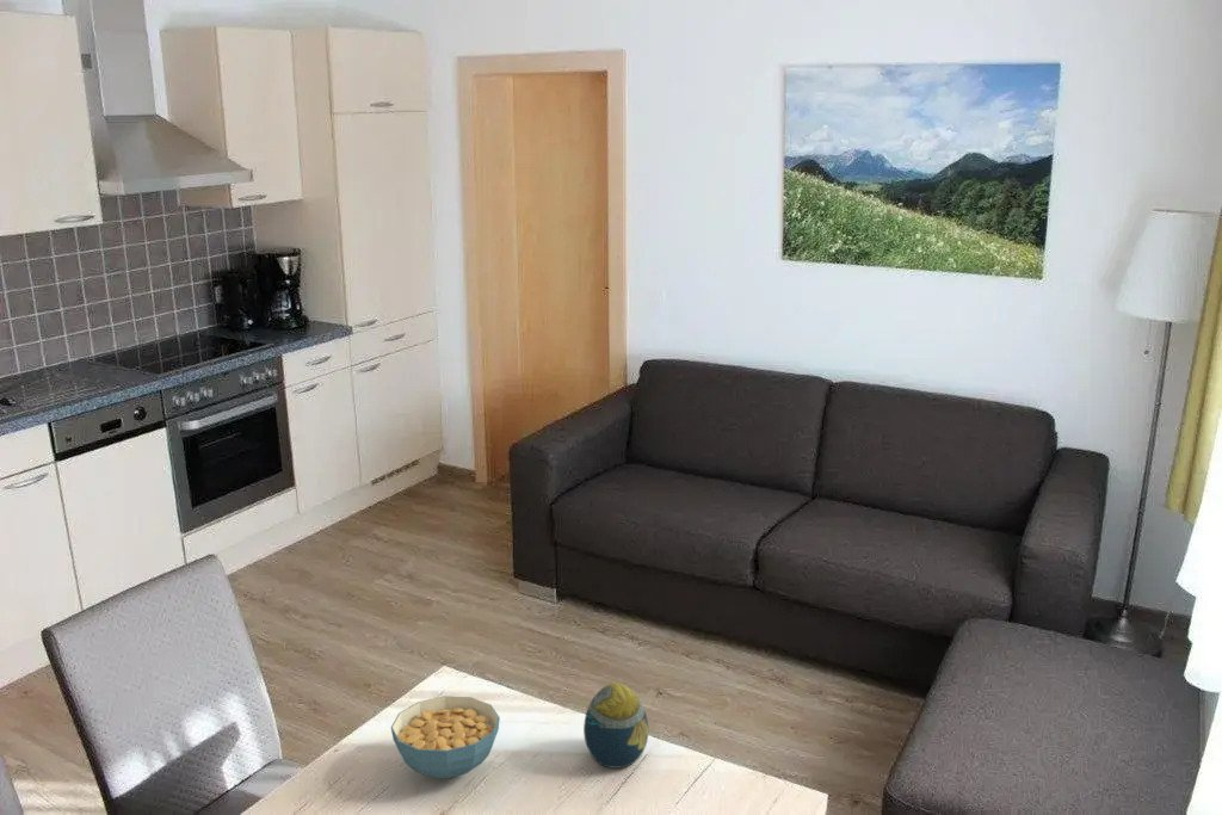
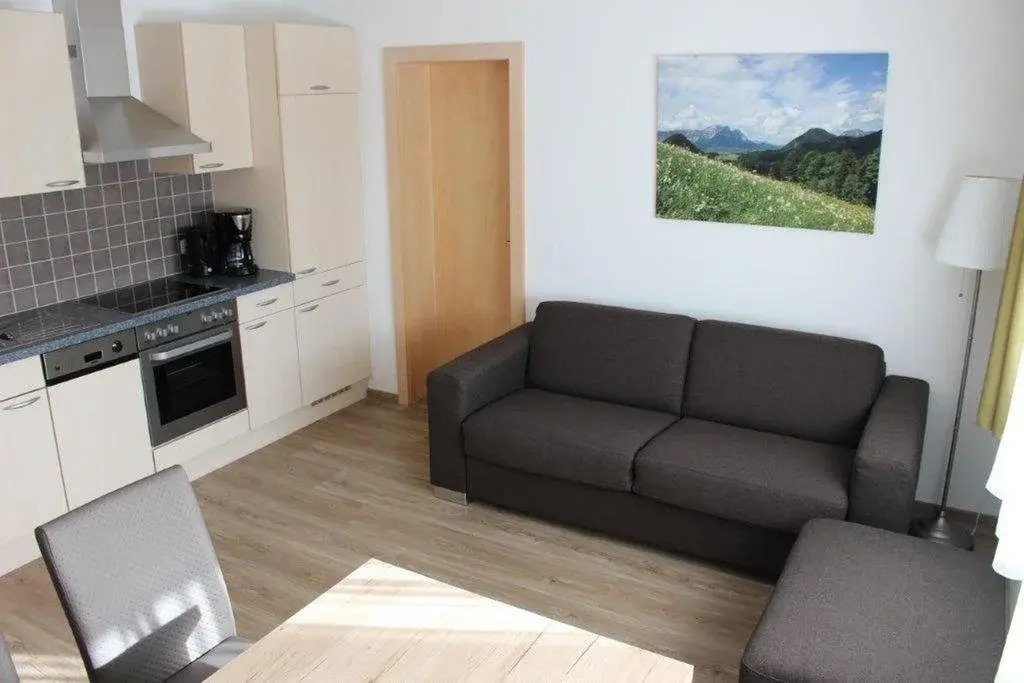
- decorative egg [582,683,649,770]
- cereal bowl [390,694,501,779]
